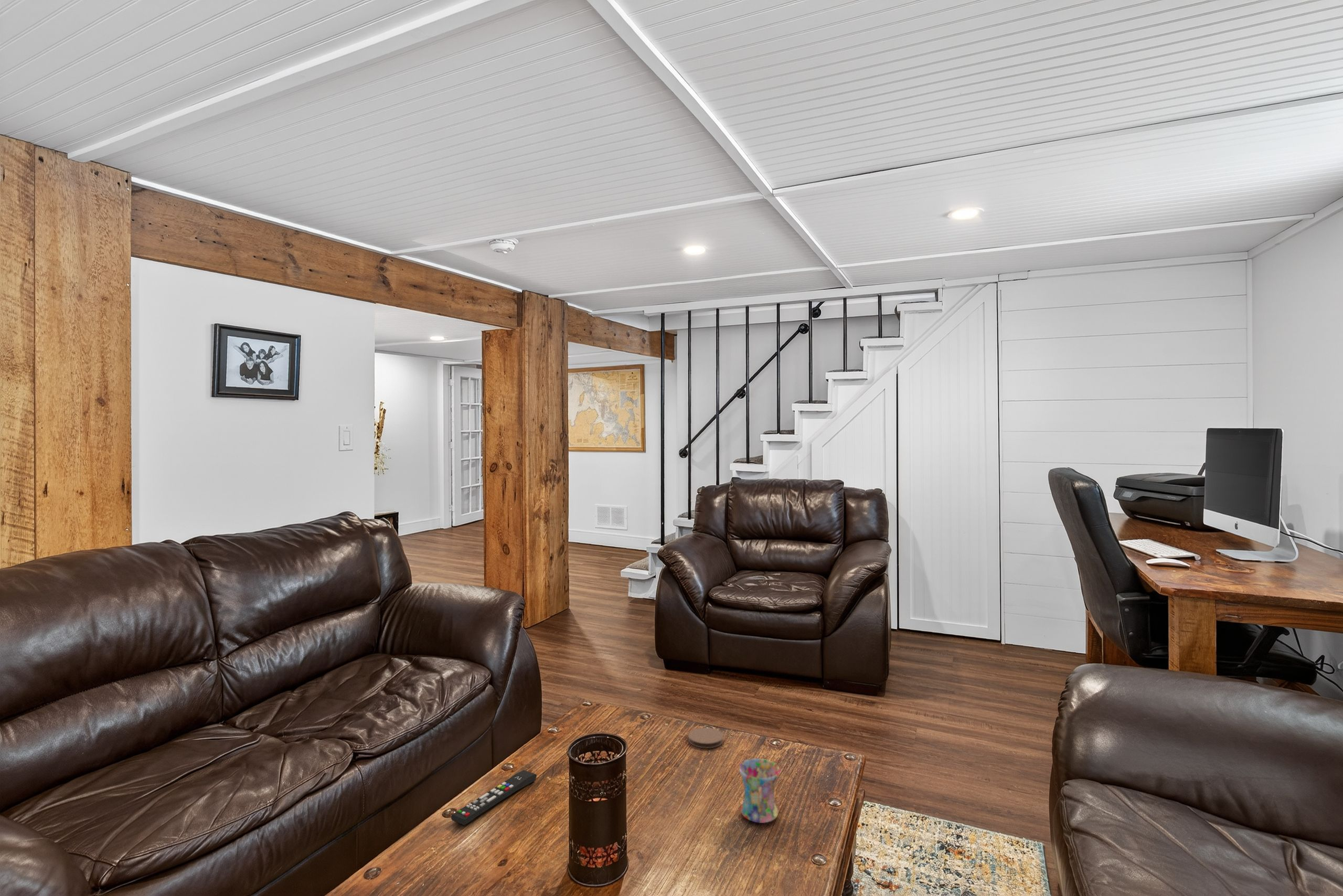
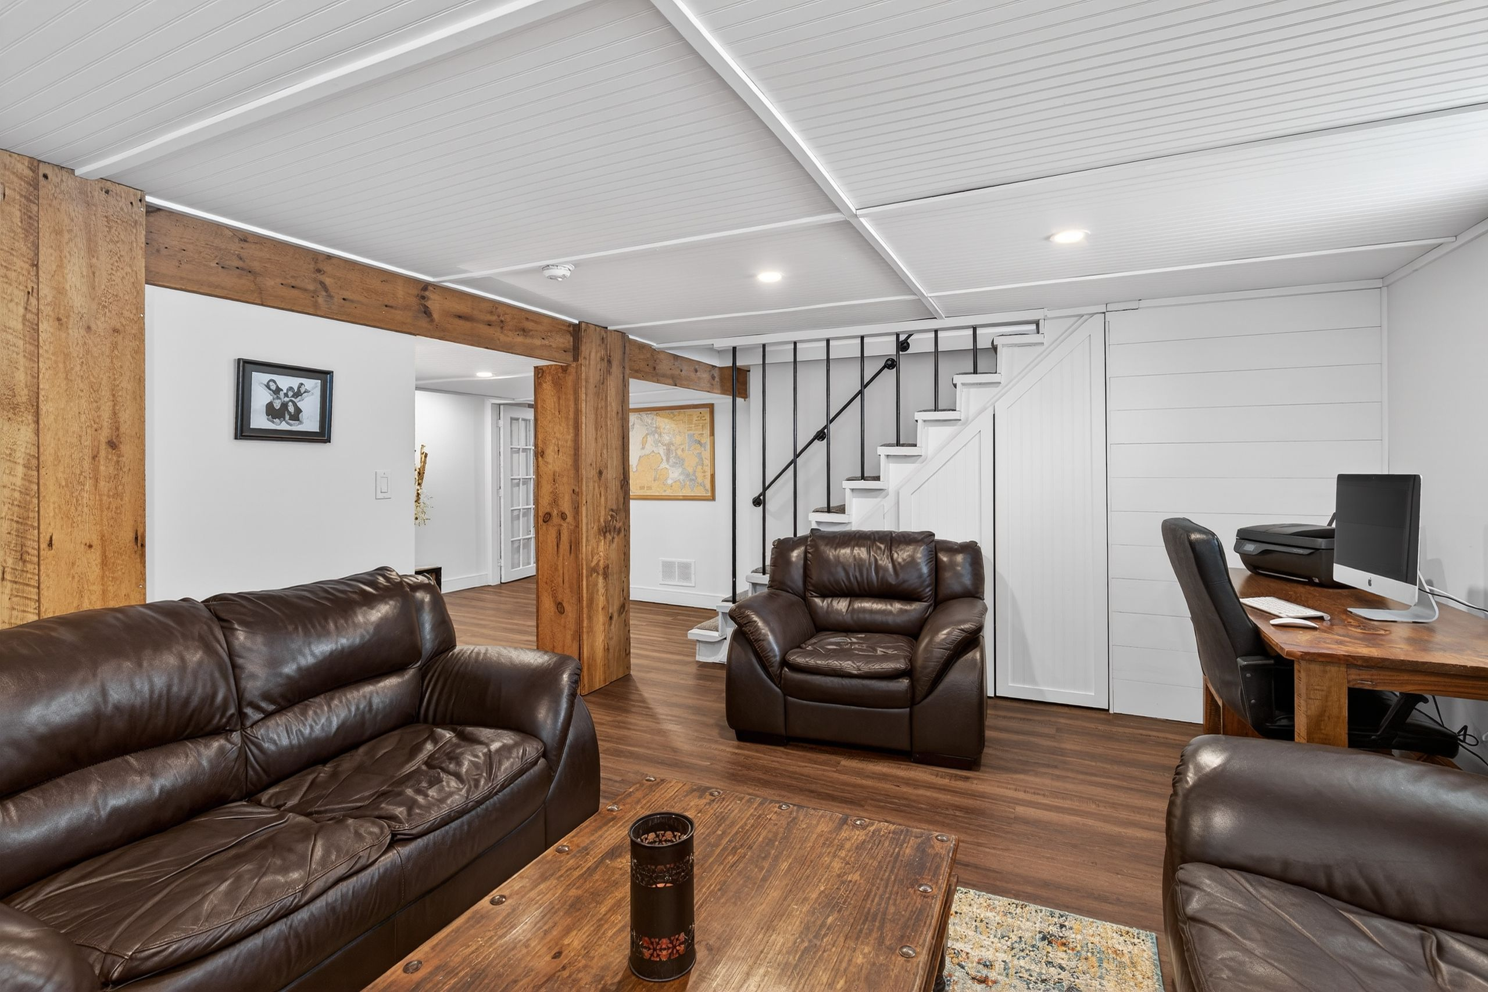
- mug [738,758,781,824]
- coaster [688,727,724,749]
- remote control [451,770,537,826]
